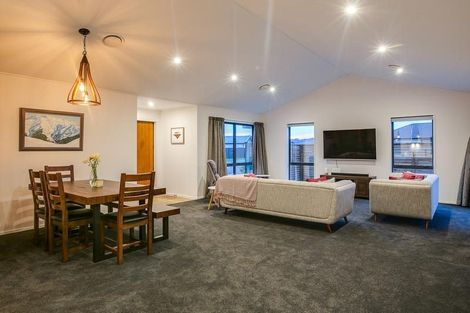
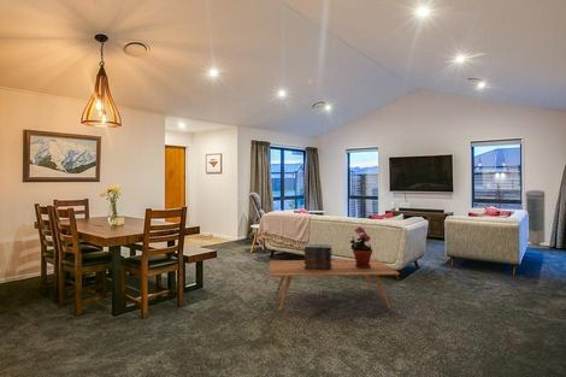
+ potted plant [349,226,373,269]
+ coffee table [269,258,401,312]
+ book stack [302,243,334,270]
+ air purifier [525,189,550,249]
